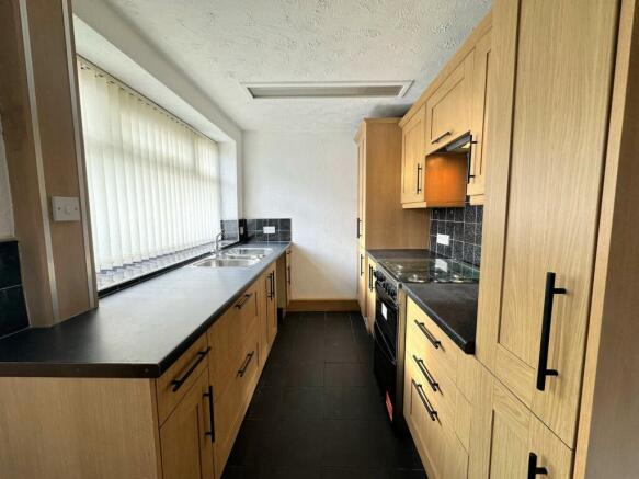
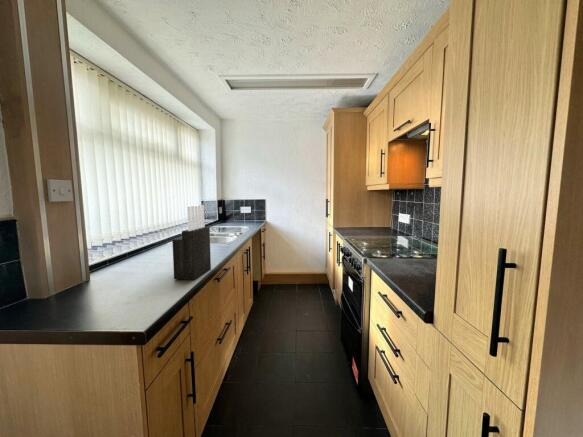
+ knife block [171,204,212,281]
